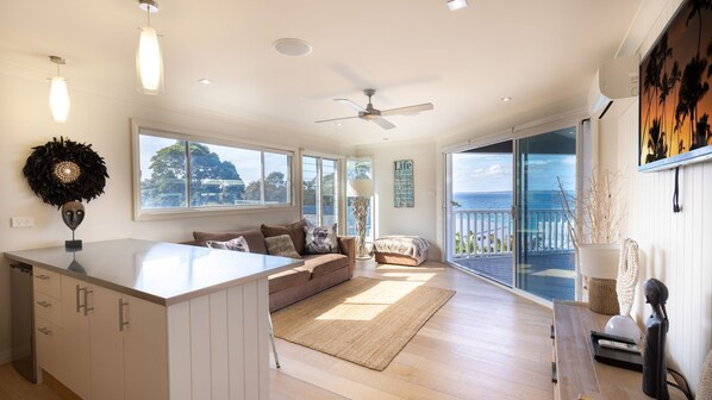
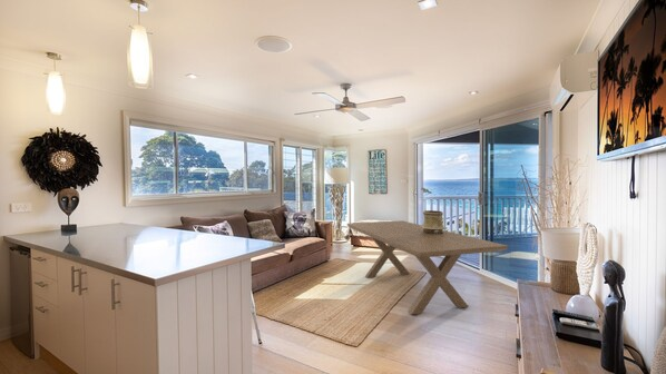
+ dining table [346,219,509,316]
+ vessel [421,209,447,234]
